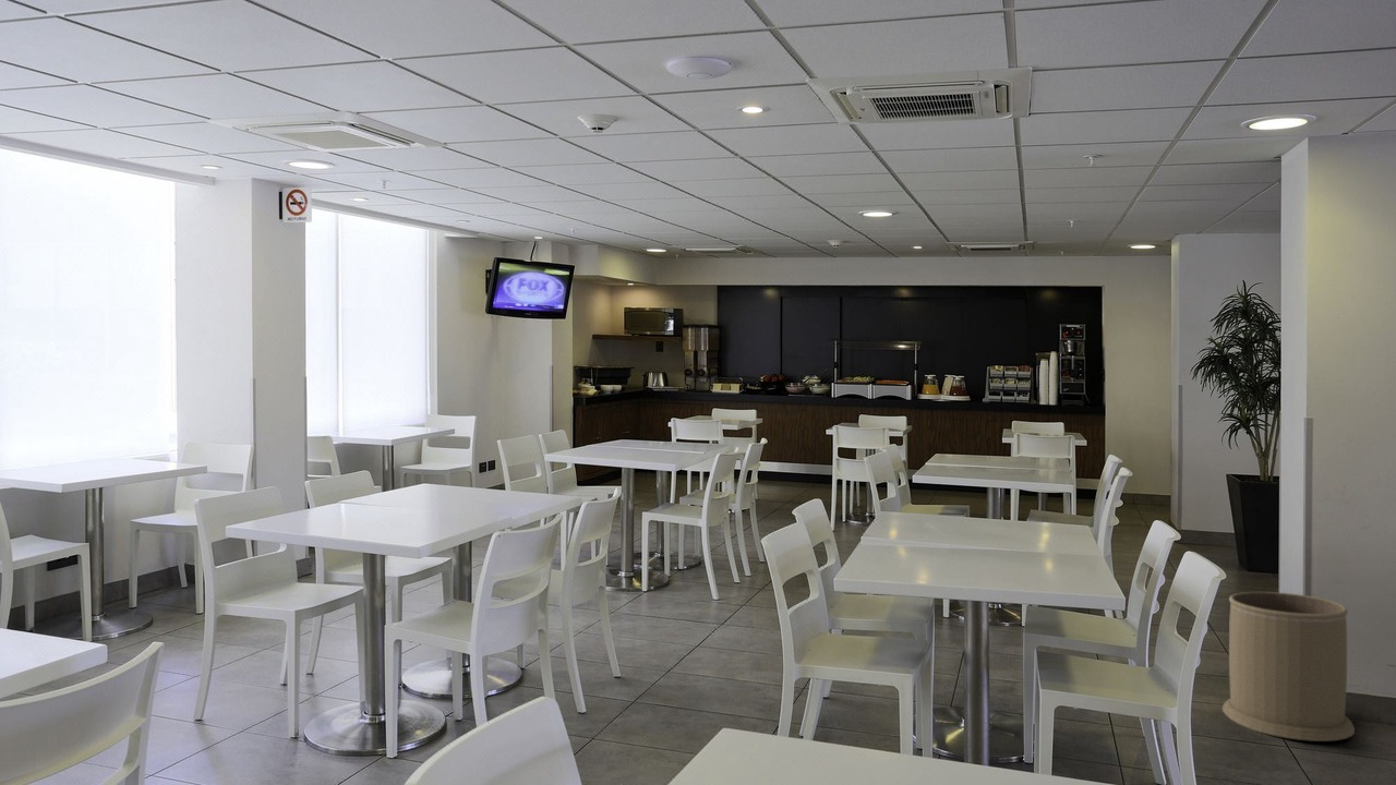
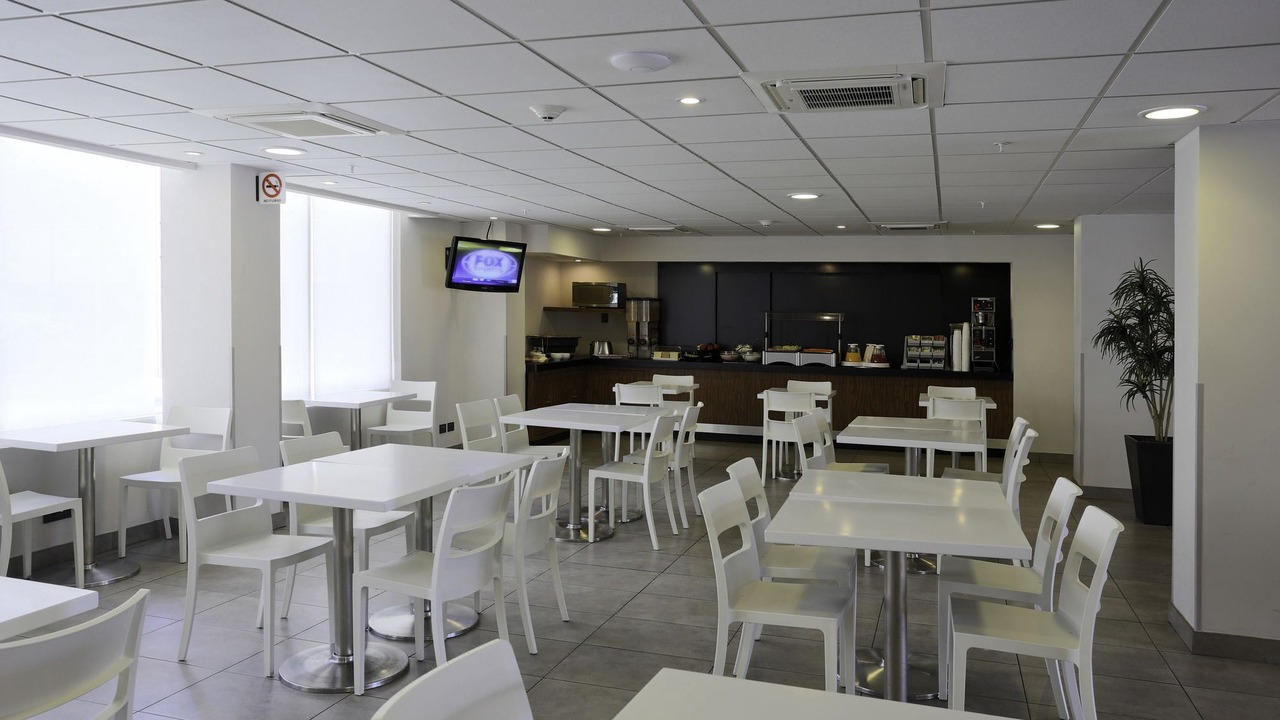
- trash can [1222,591,1356,742]
